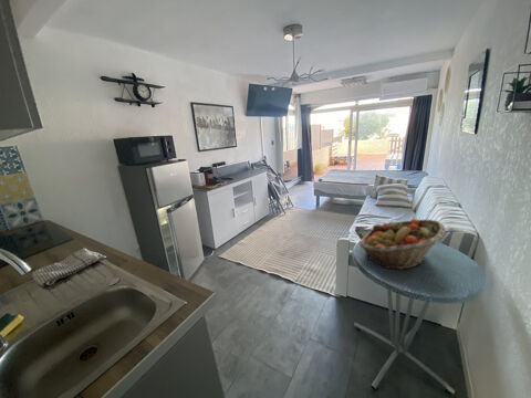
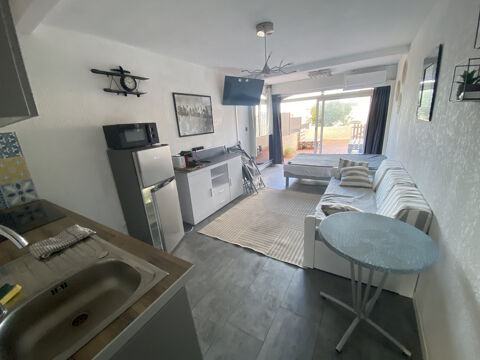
- fruit basket [358,218,447,270]
